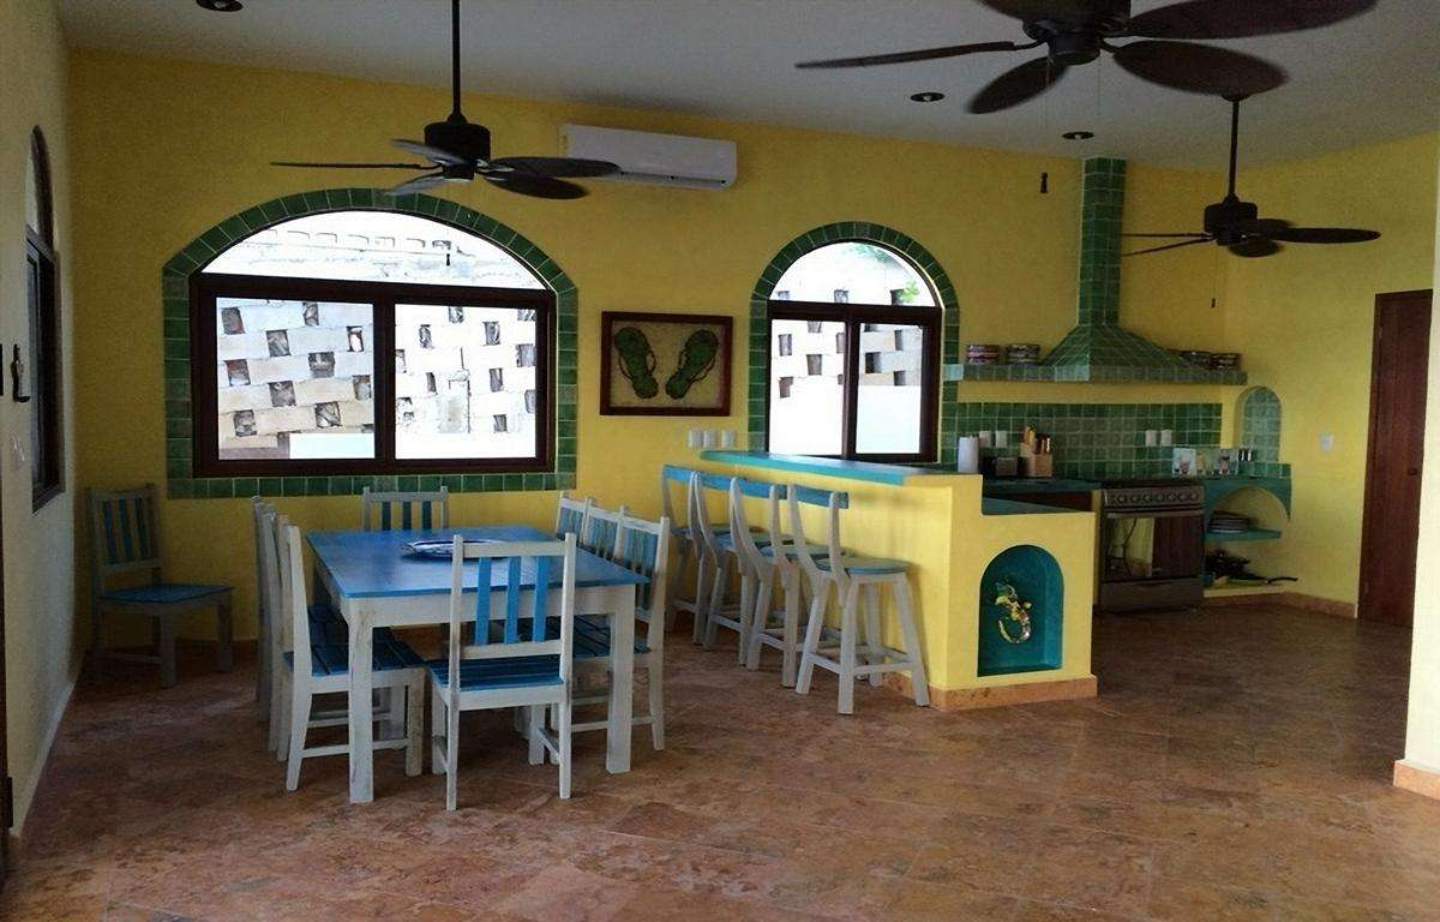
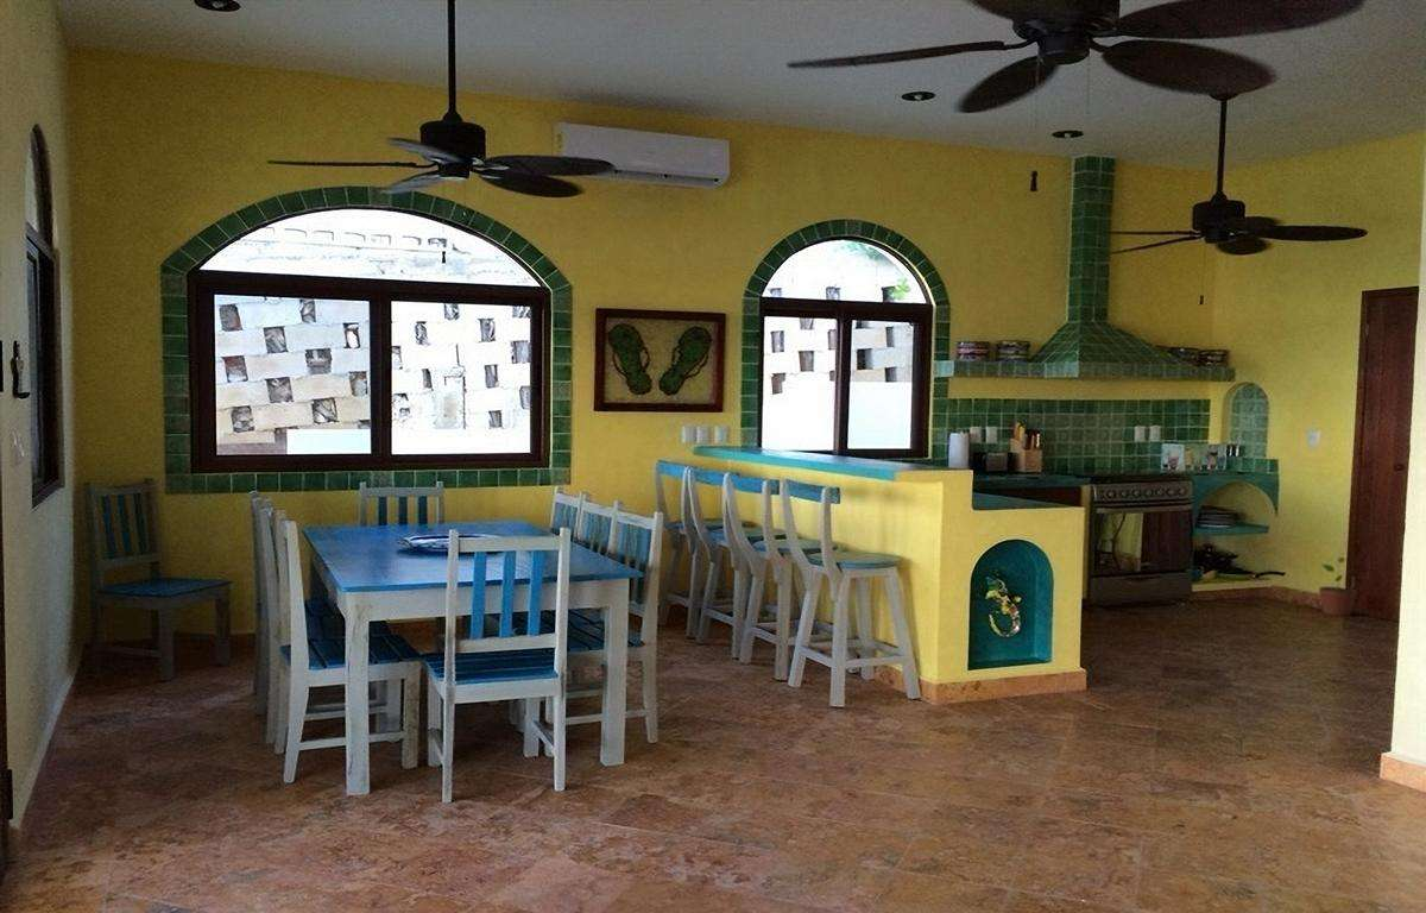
+ potted plant [1318,556,1358,617]
